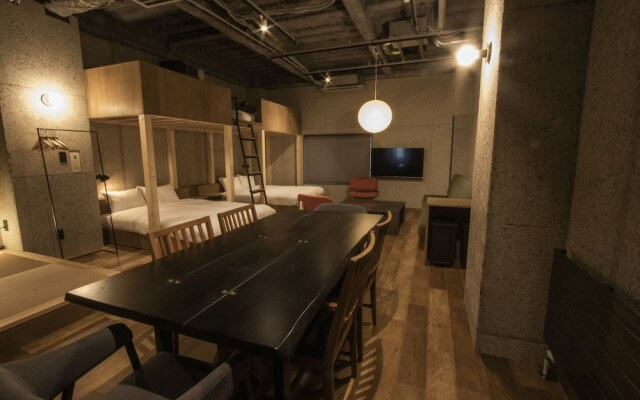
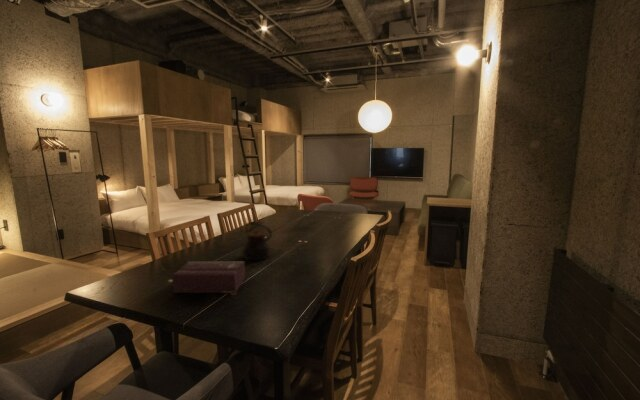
+ tissue box [172,260,246,294]
+ teapot [241,221,273,262]
